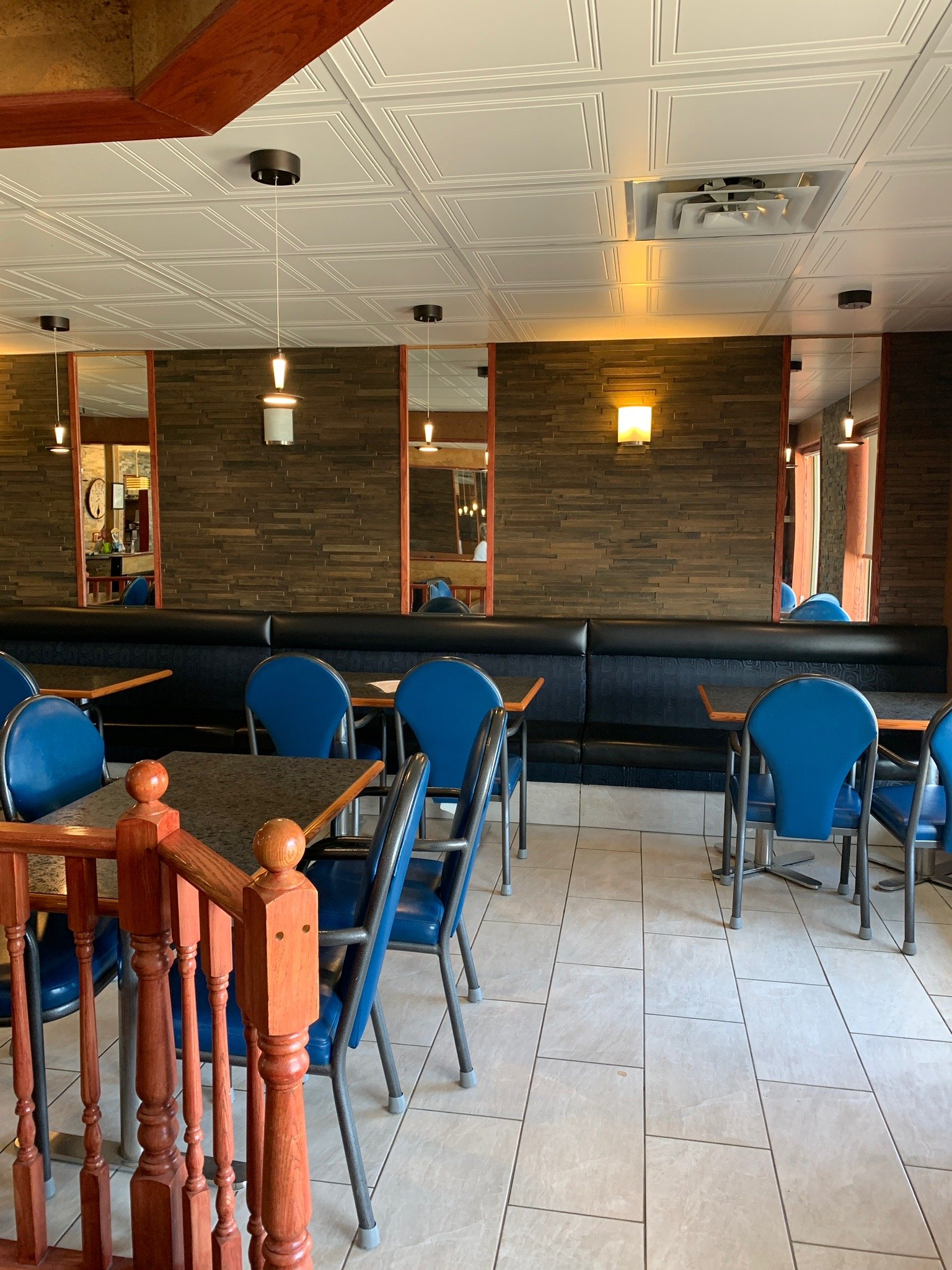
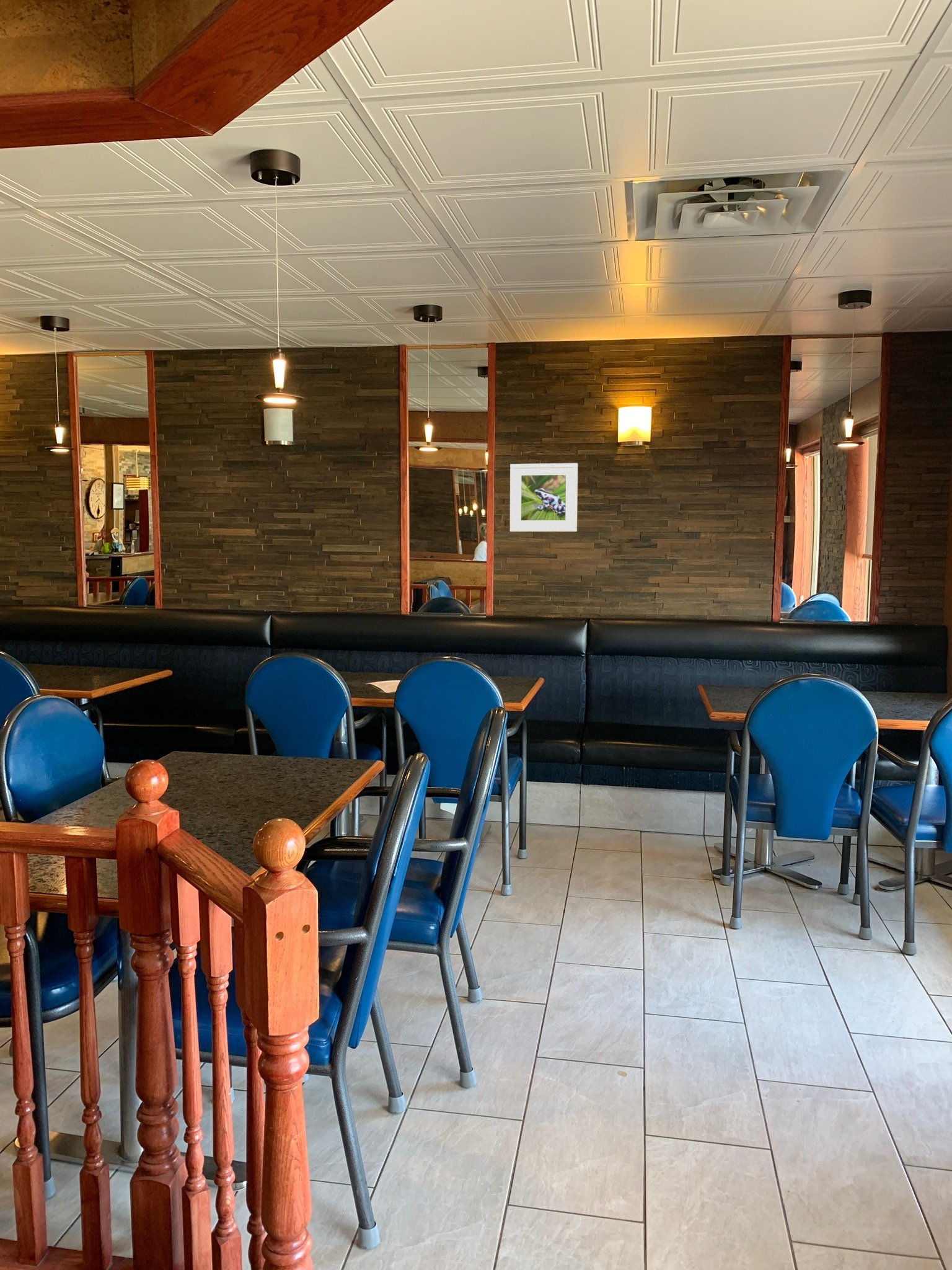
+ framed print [509,463,578,532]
